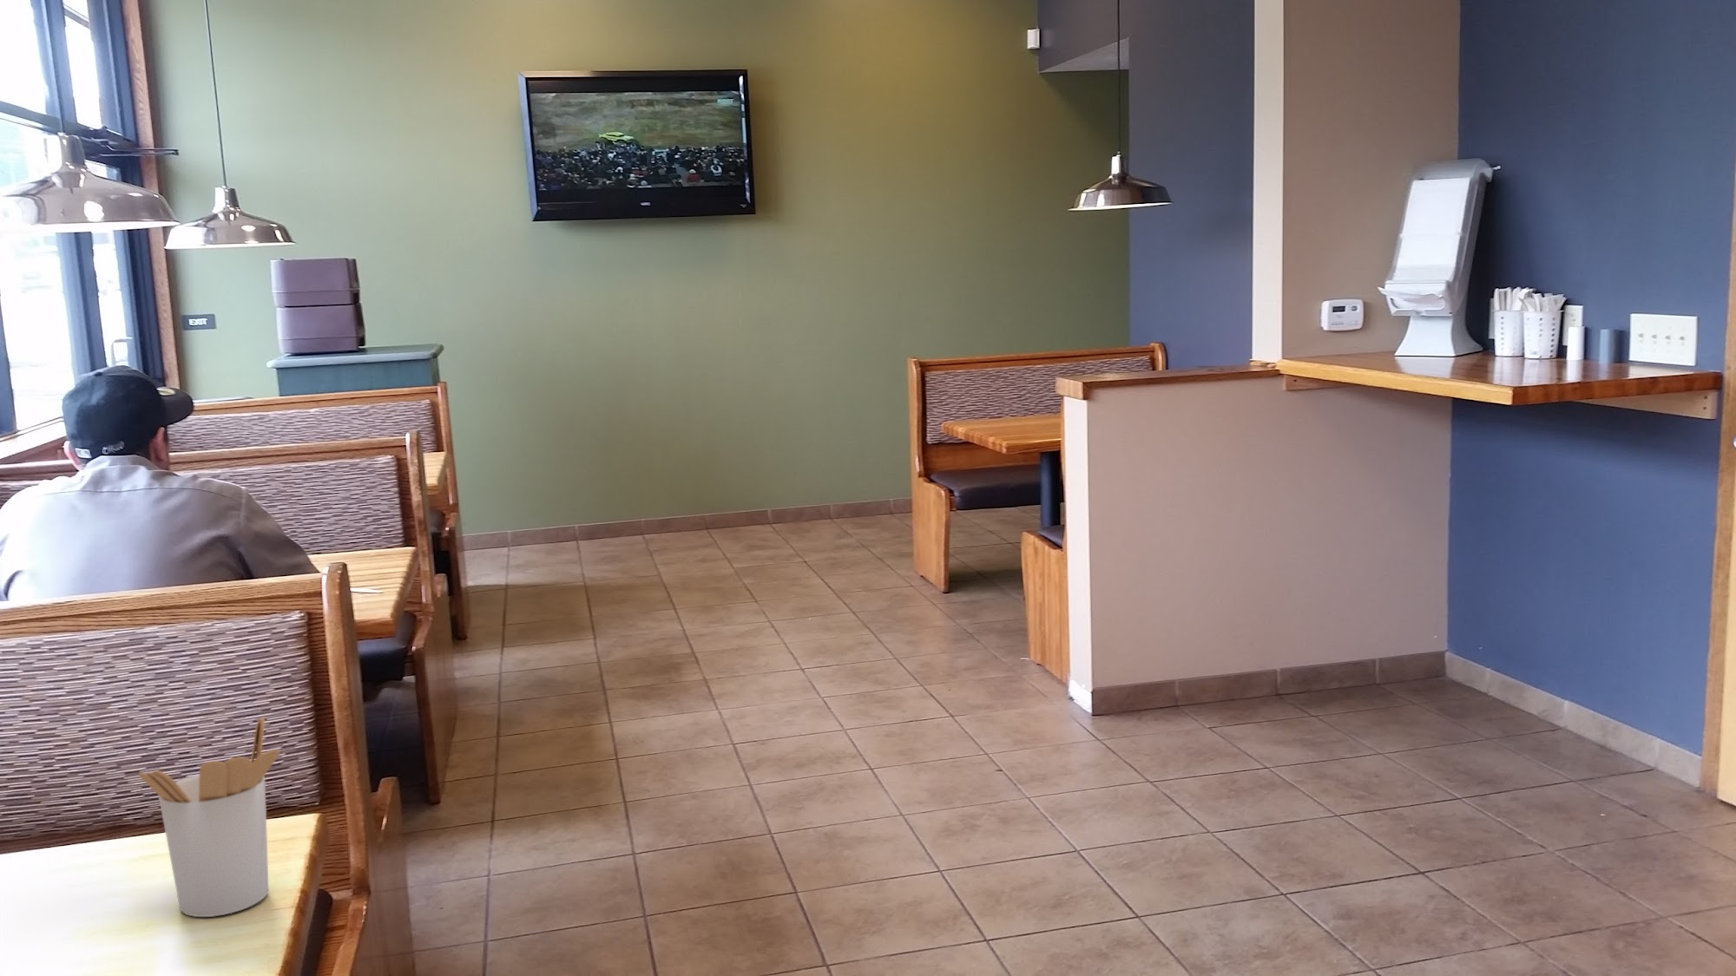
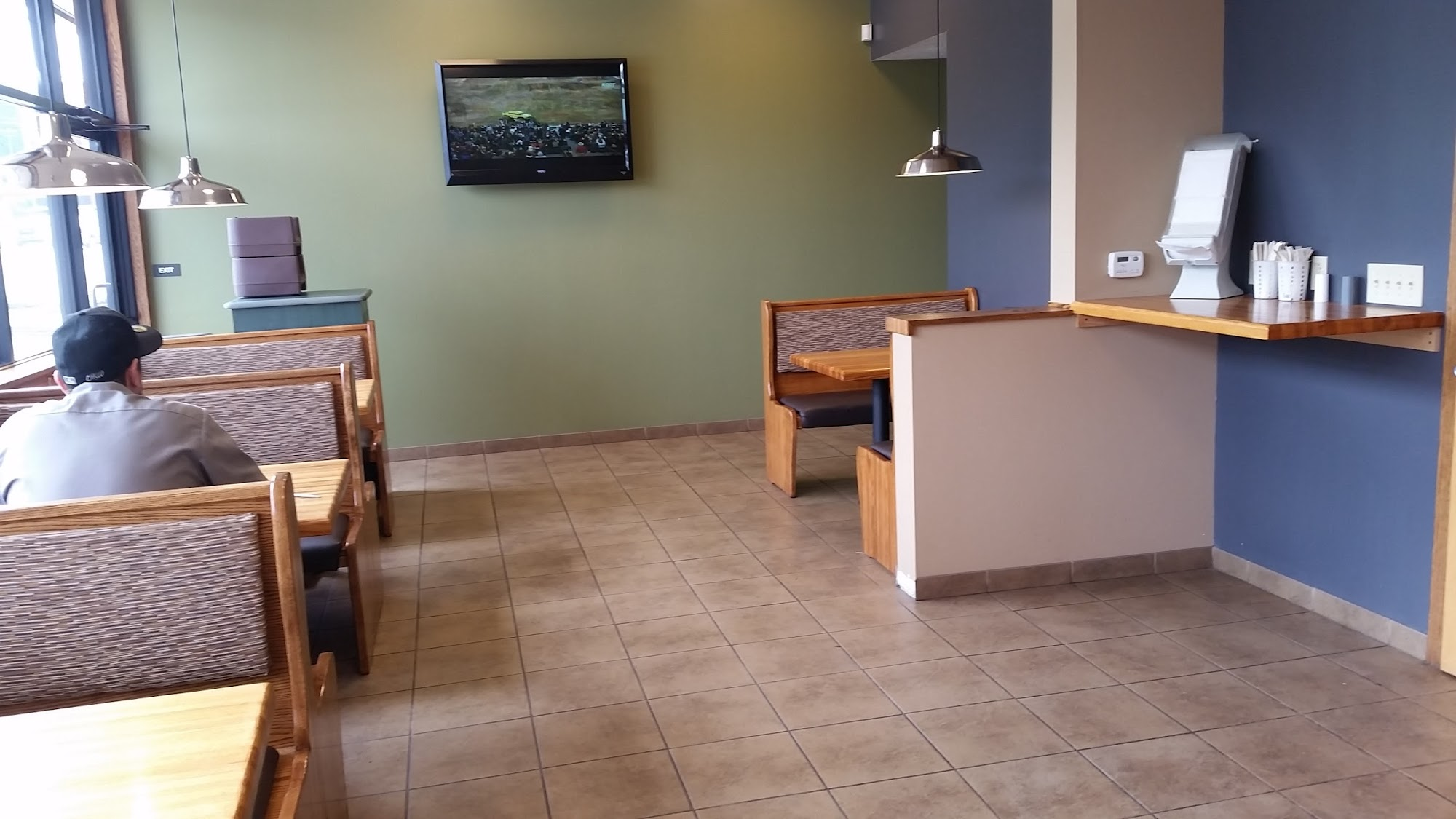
- utensil holder [138,716,281,918]
